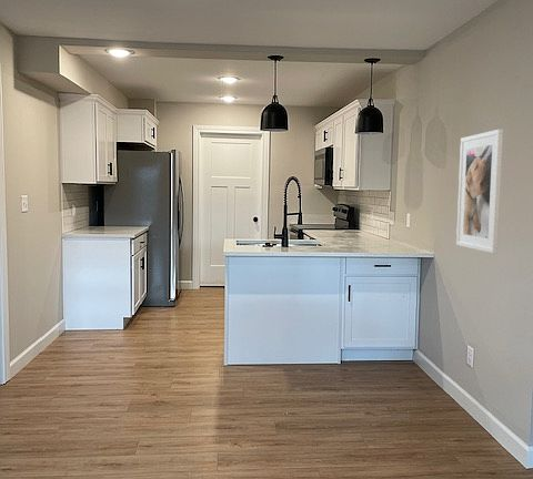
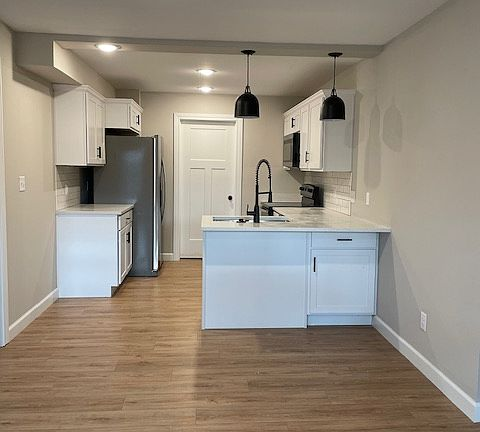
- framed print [455,129,504,254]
